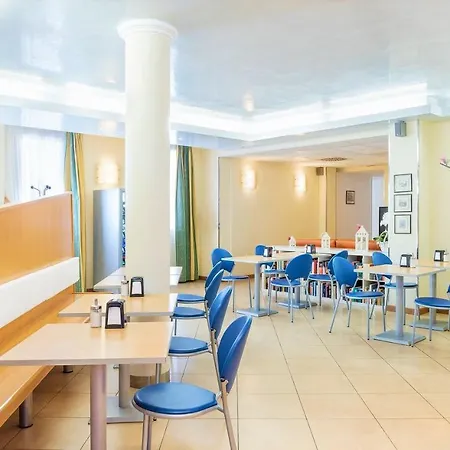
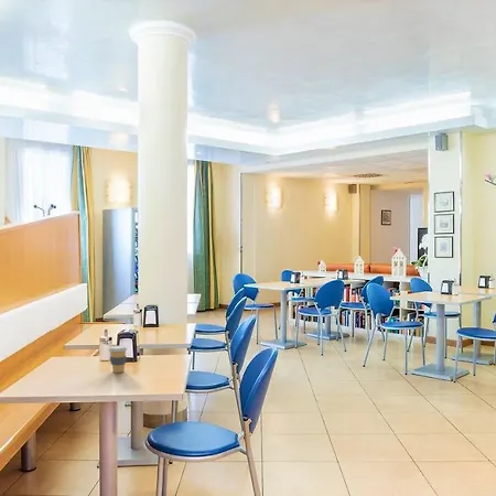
+ coffee cup [108,345,129,374]
